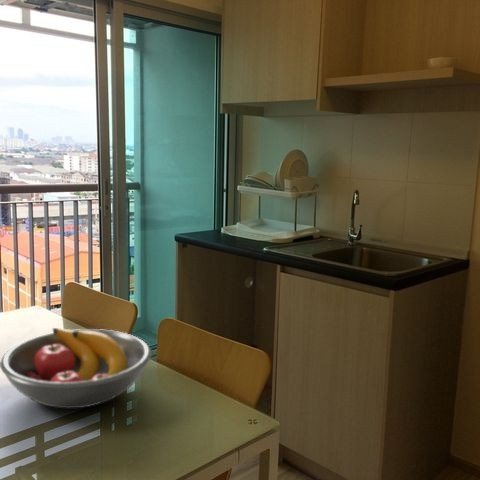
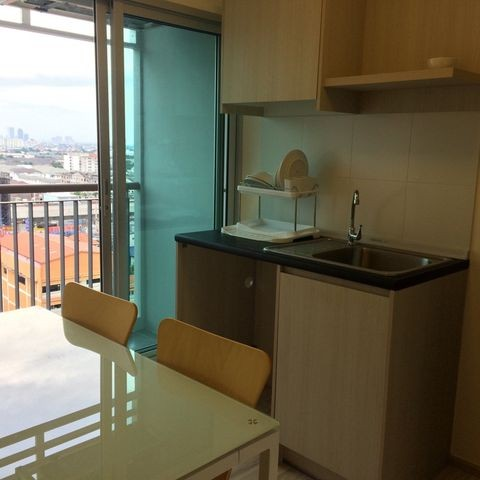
- fruit bowl [0,327,152,409]
